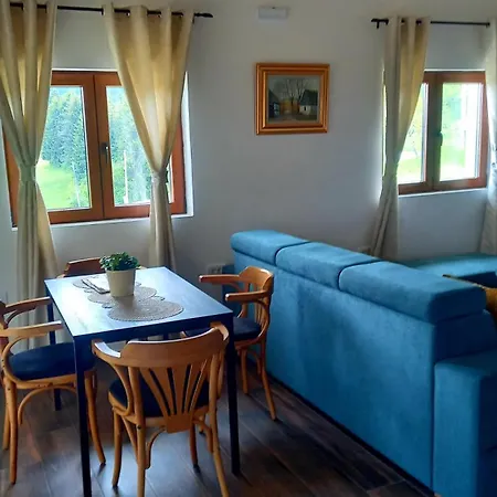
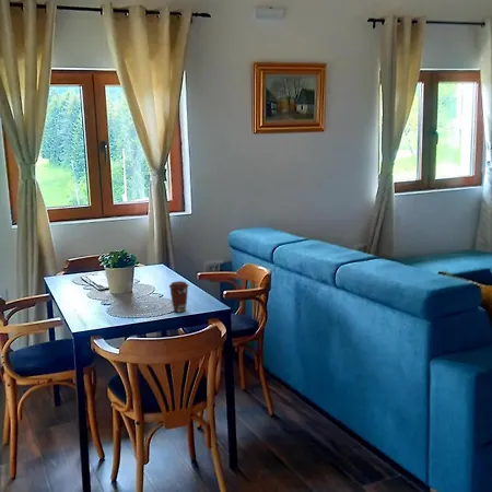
+ coffee cup [168,280,190,313]
